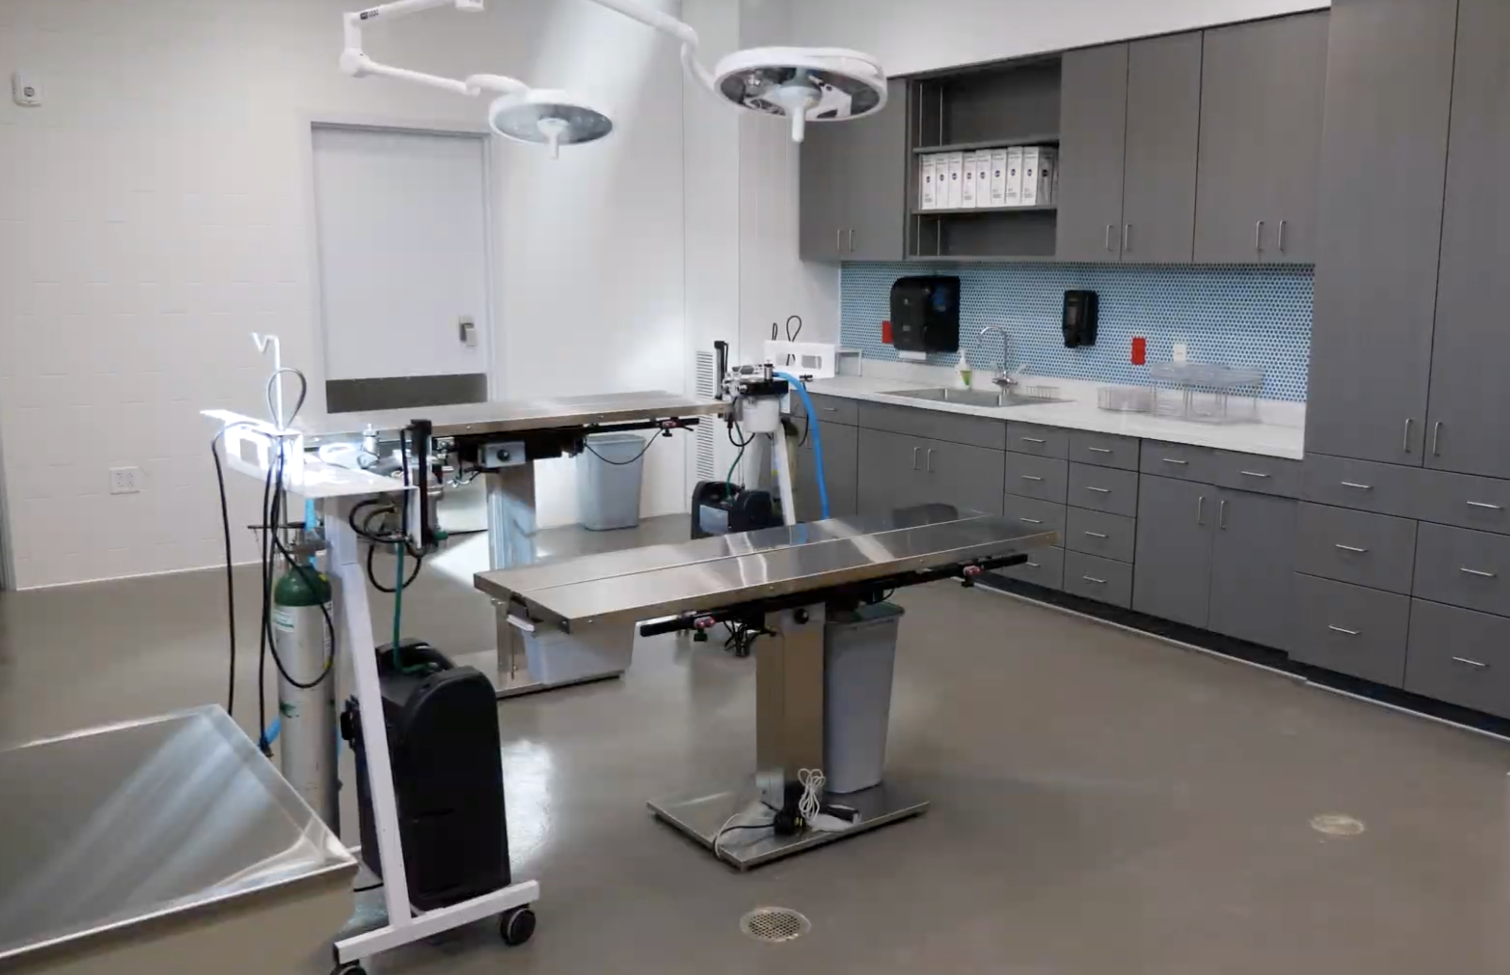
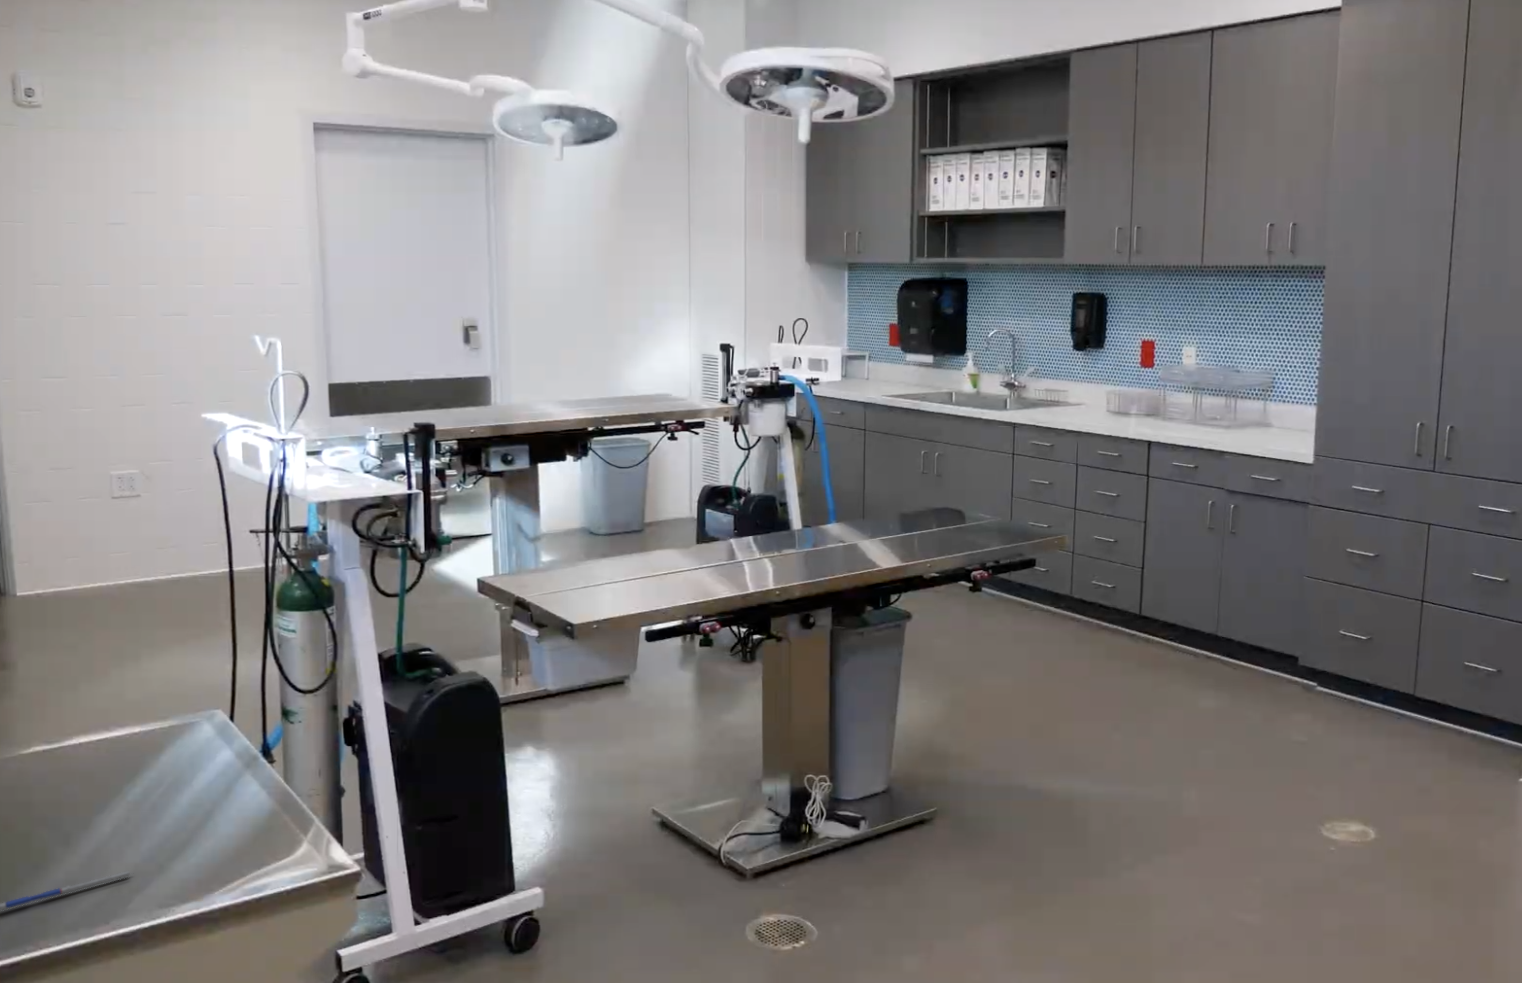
+ pen [0,870,134,912]
